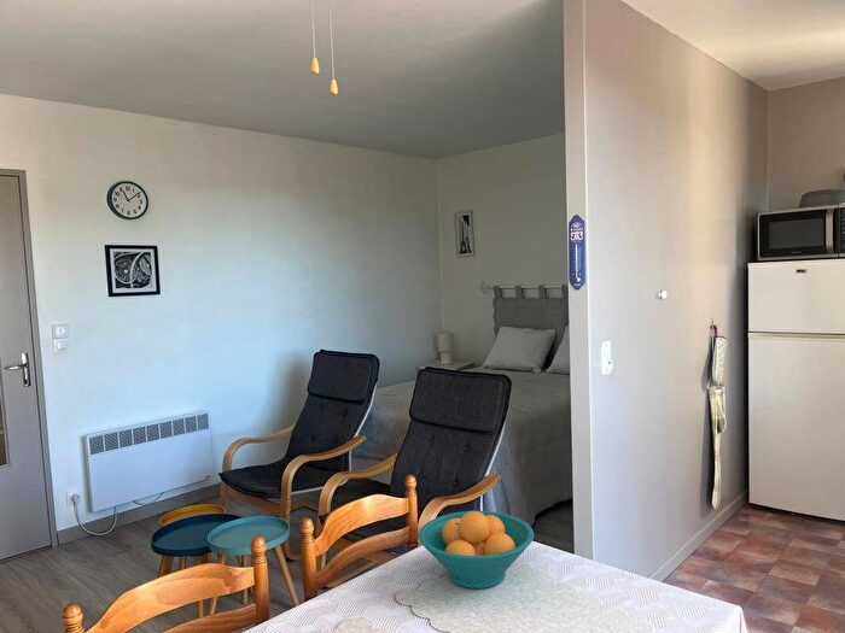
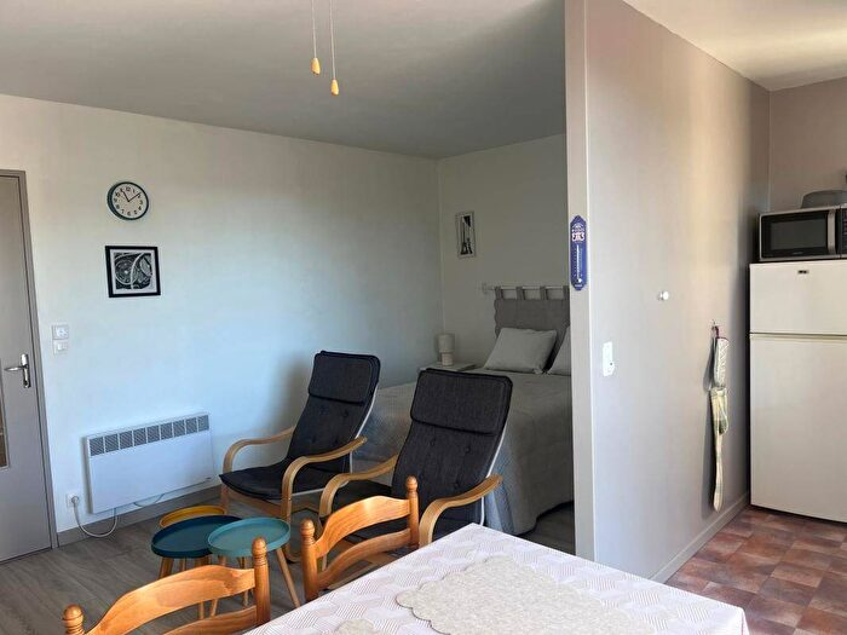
- fruit bowl [418,510,535,590]
